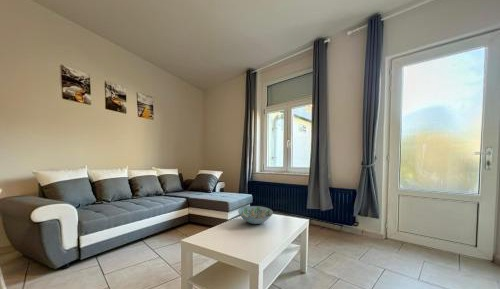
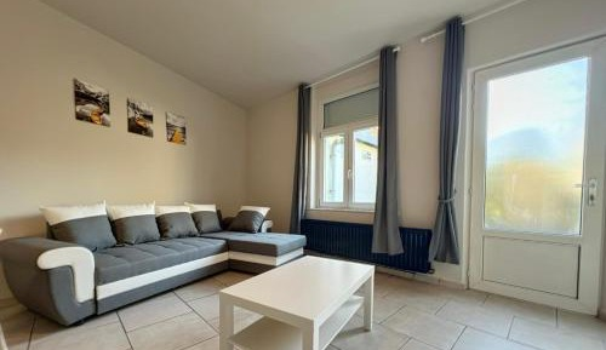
- decorative bowl [237,205,274,225]
